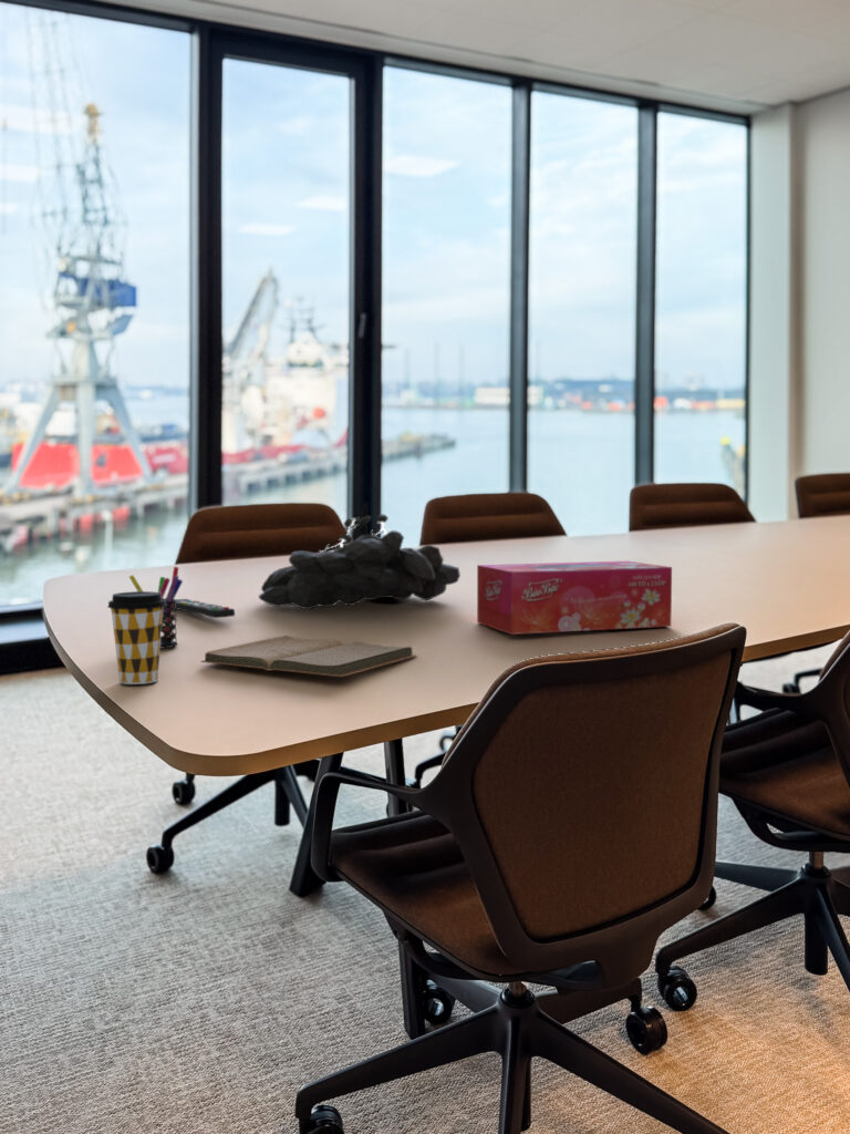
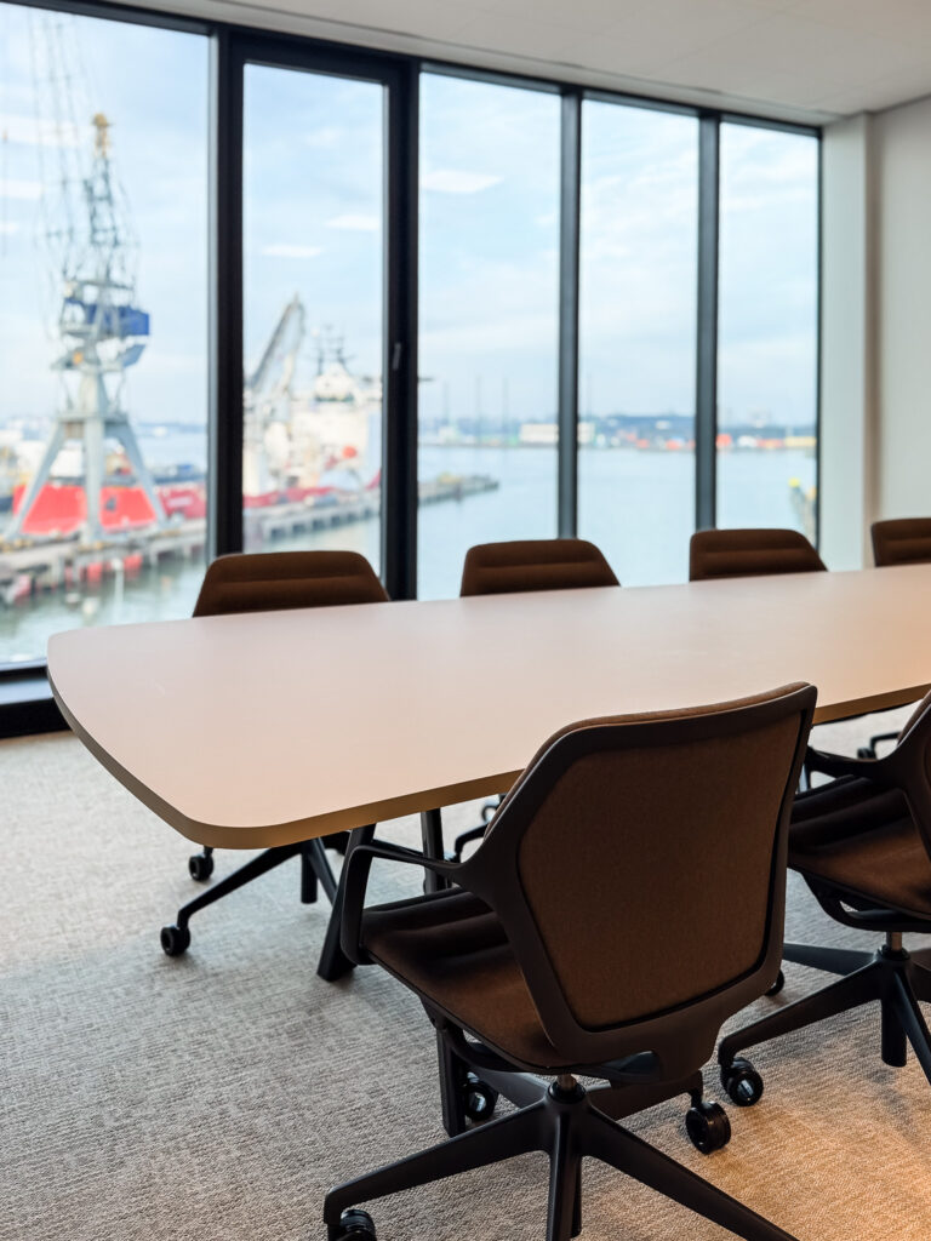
- plant [258,501,462,610]
- remote control [174,598,236,619]
- coffee cup [106,590,166,685]
- tissue box [476,560,673,636]
- pen holder [128,566,184,650]
- book [199,635,417,678]
